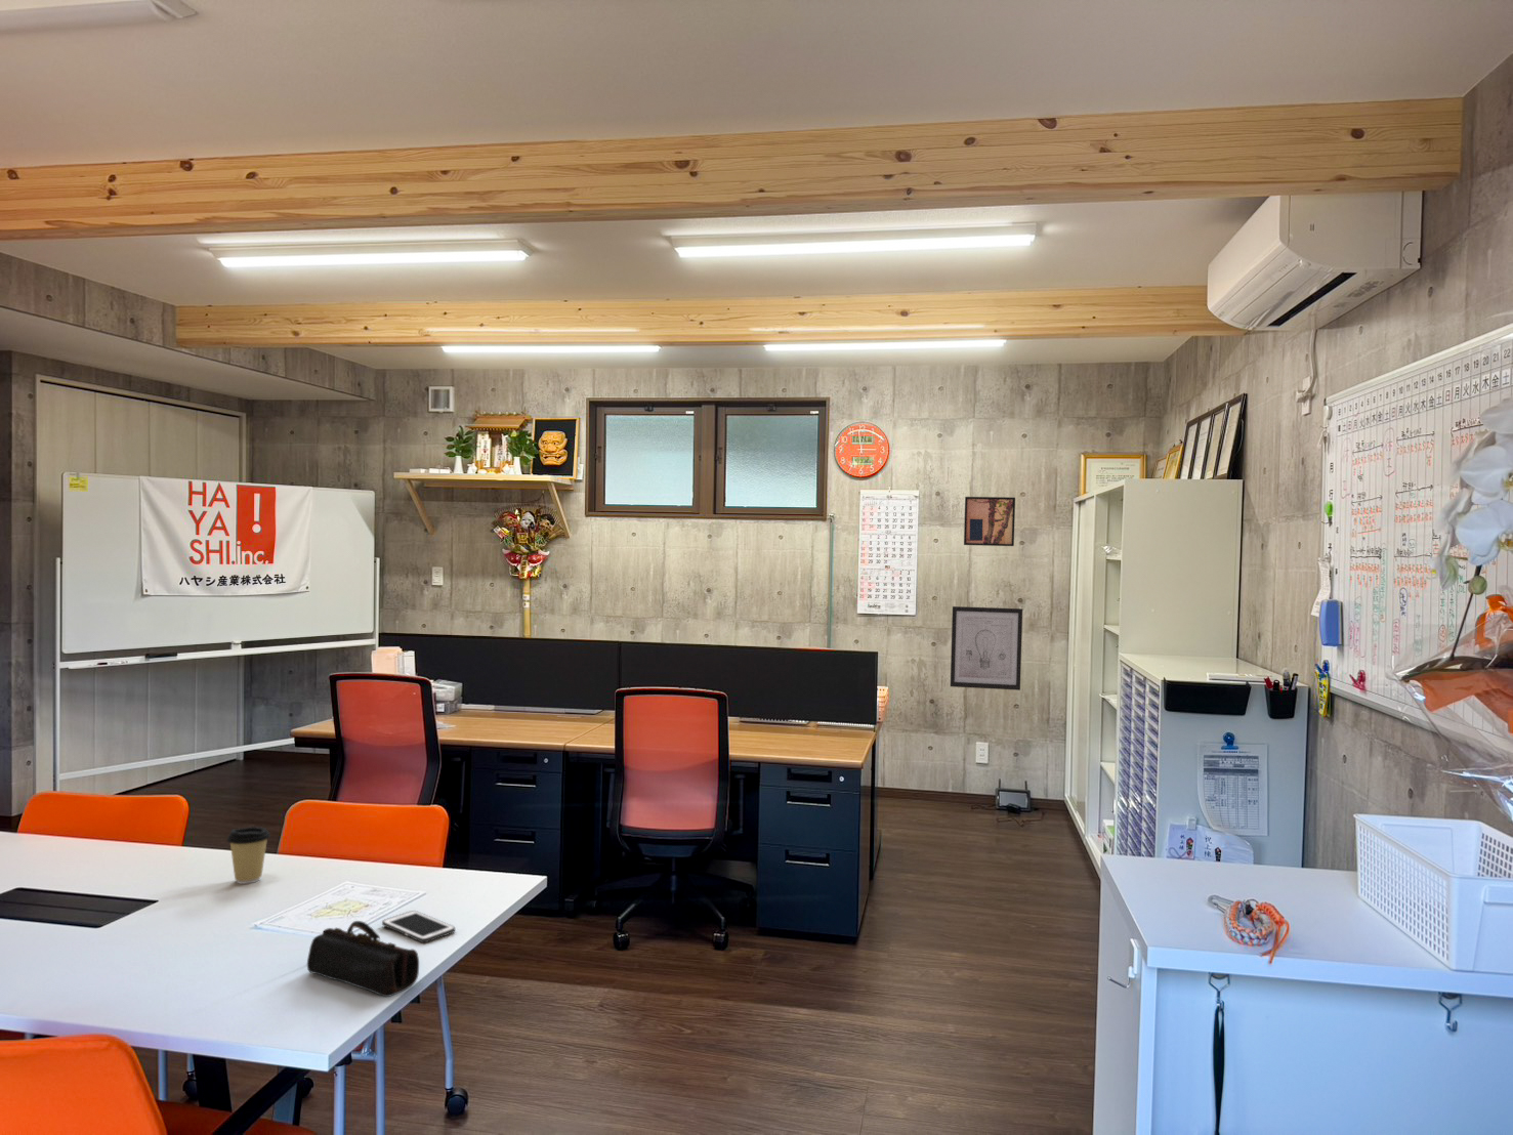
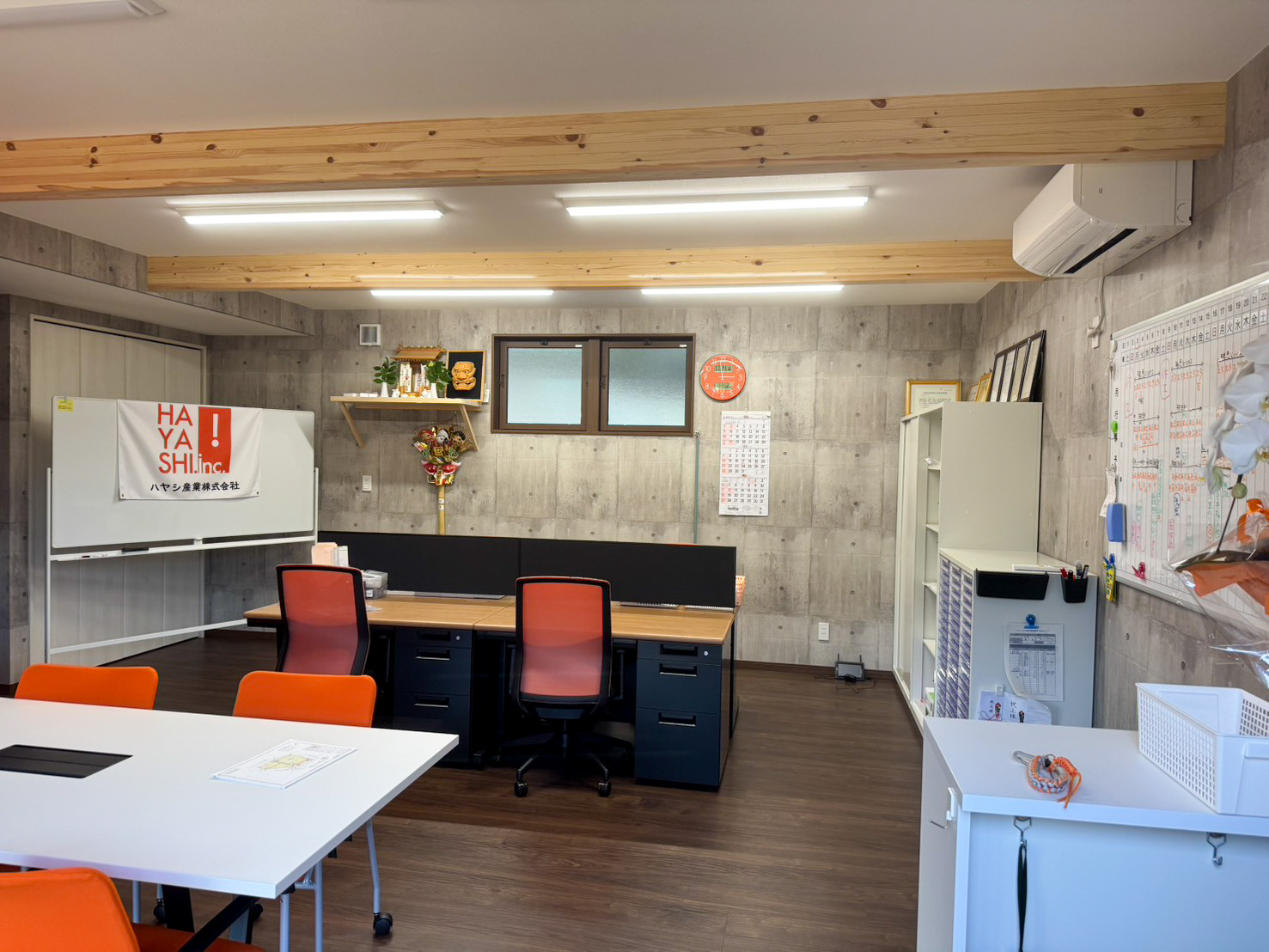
- pencil case [306,920,420,998]
- wall art [963,496,1016,547]
- wall art [949,606,1023,691]
- cell phone [382,910,455,943]
- coffee cup [225,826,272,885]
